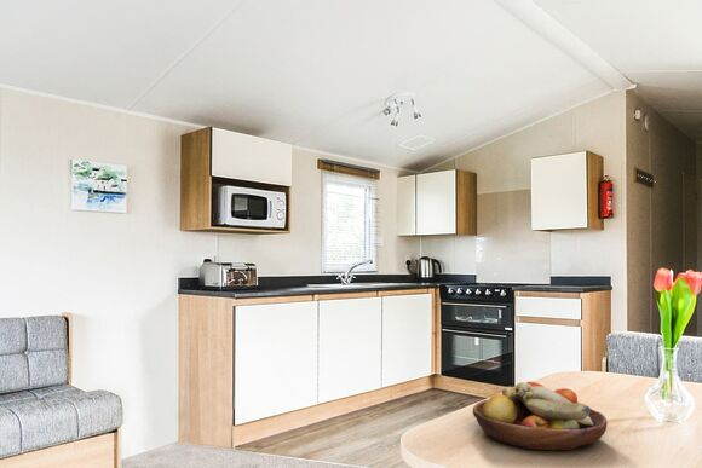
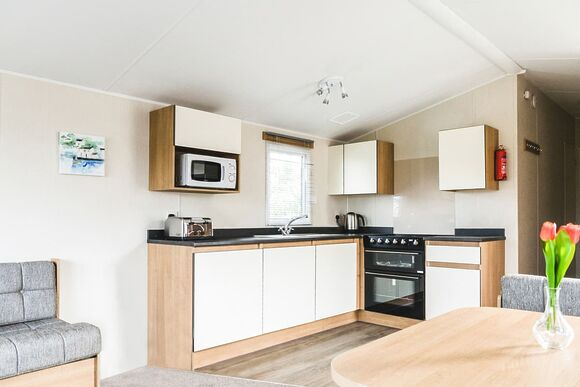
- fruit bowl [472,381,609,451]
